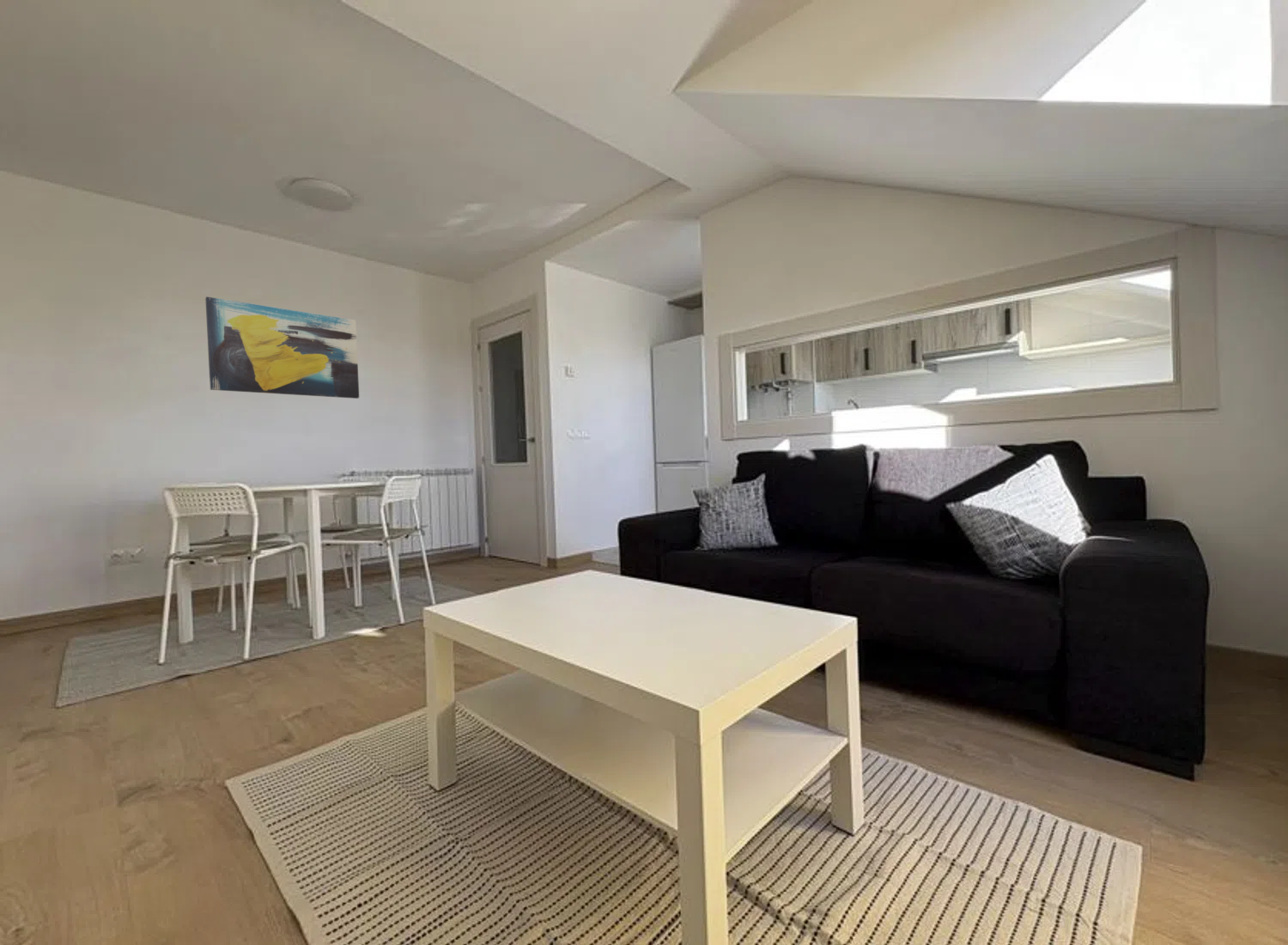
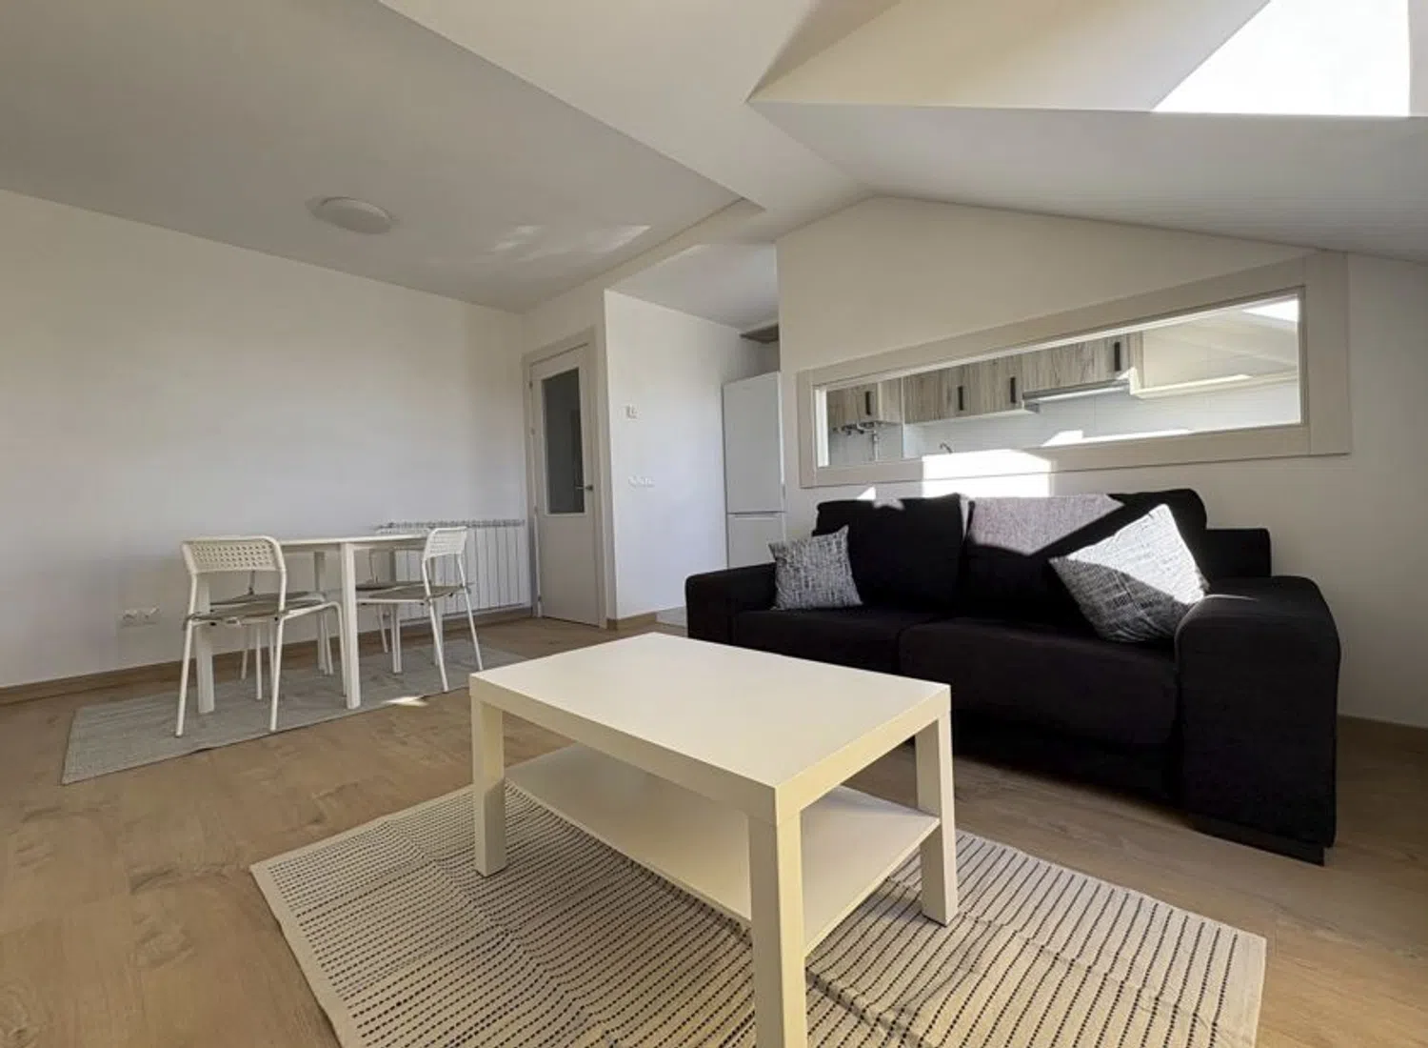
- wall art [204,296,360,399]
